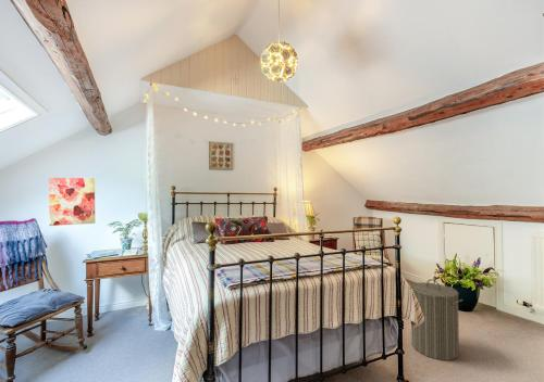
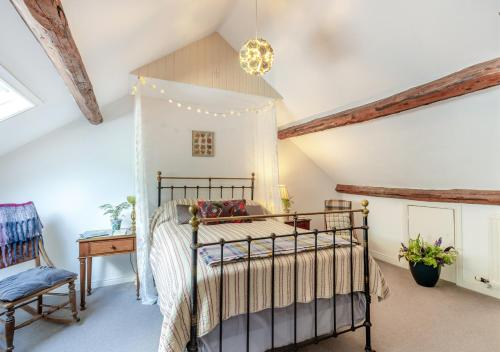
- laundry hamper [409,278,465,361]
- wall art [48,177,96,227]
